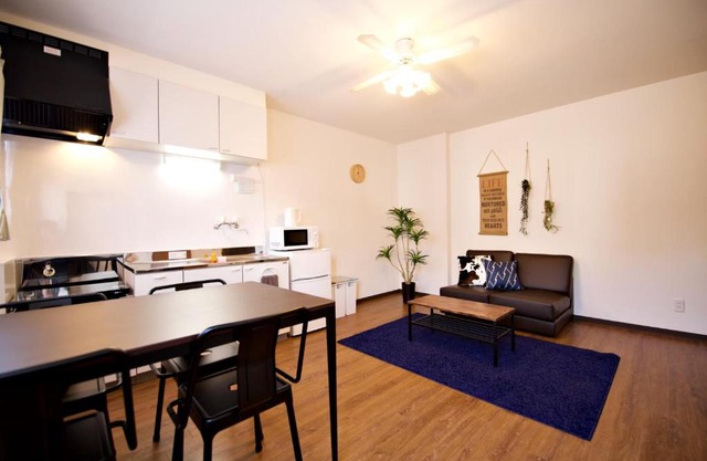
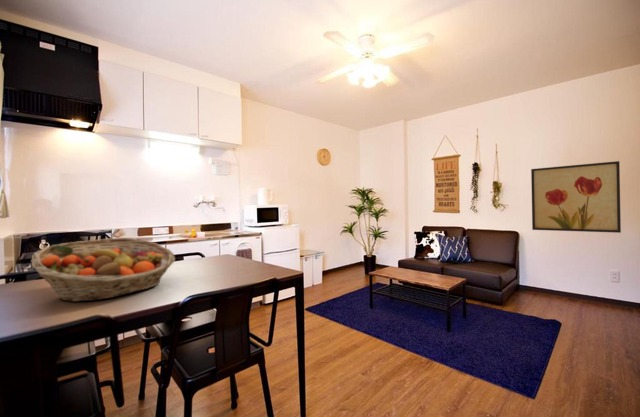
+ fruit basket [30,237,176,303]
+ wall art [530,160,622,234]
